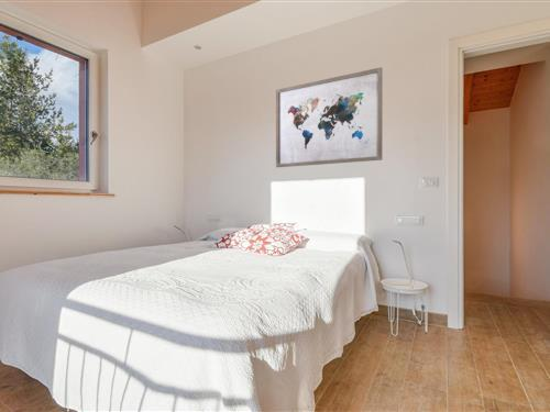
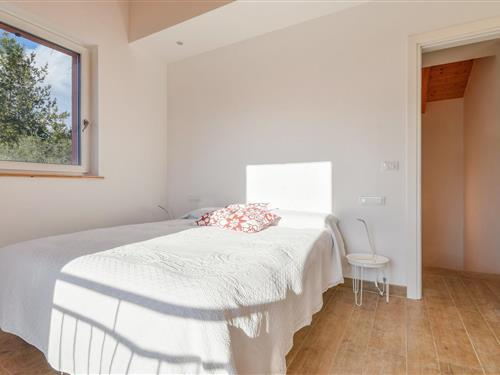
- wall art [275,66,383,168]
